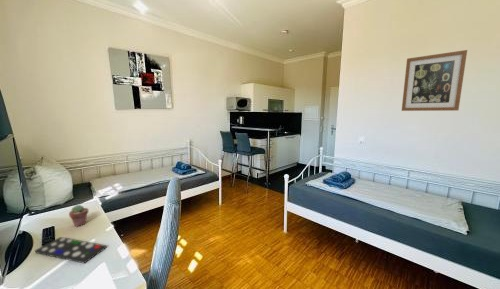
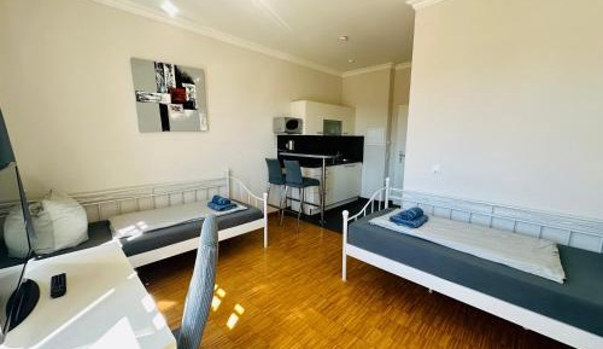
- potted succulent [68,204,90,228]
- remote control [34,236,107,264]
- wall art [401,49,468,112]
